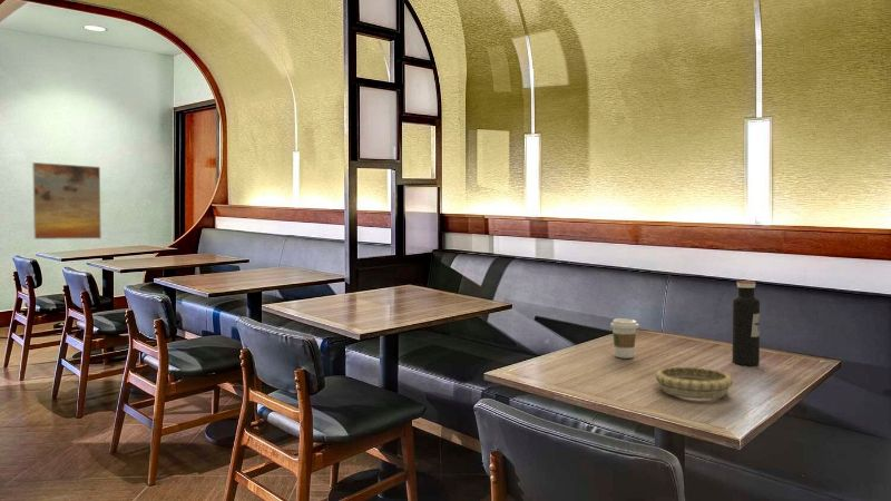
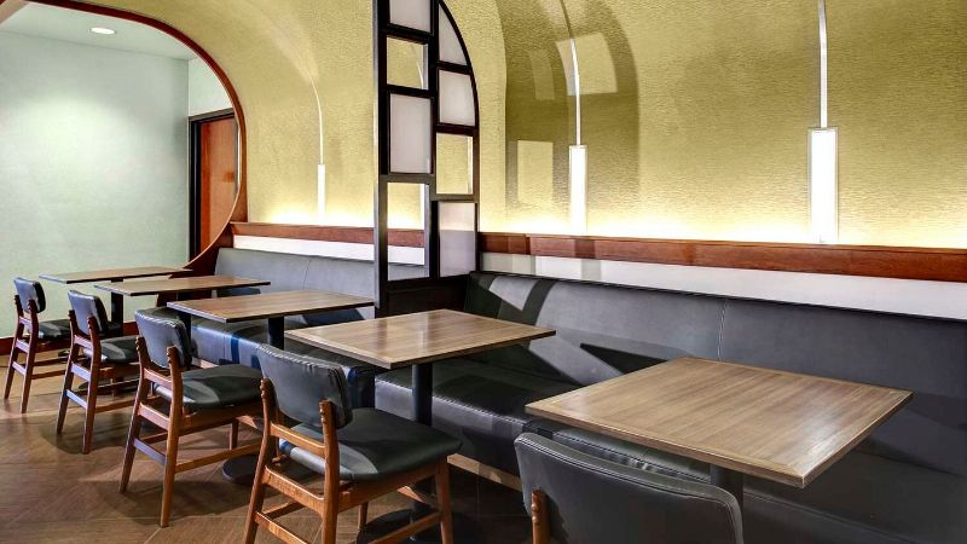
- water bottle [732,279,761,366]
- coffee cup [609,317,639,360]
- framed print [31,161,102,240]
- decorative bowl [654,366,734,400]
